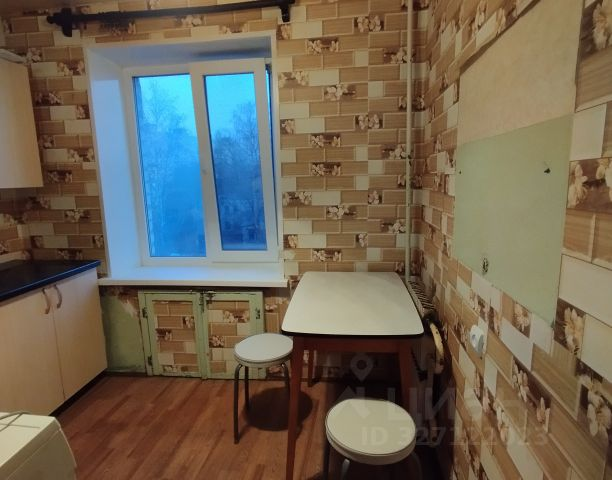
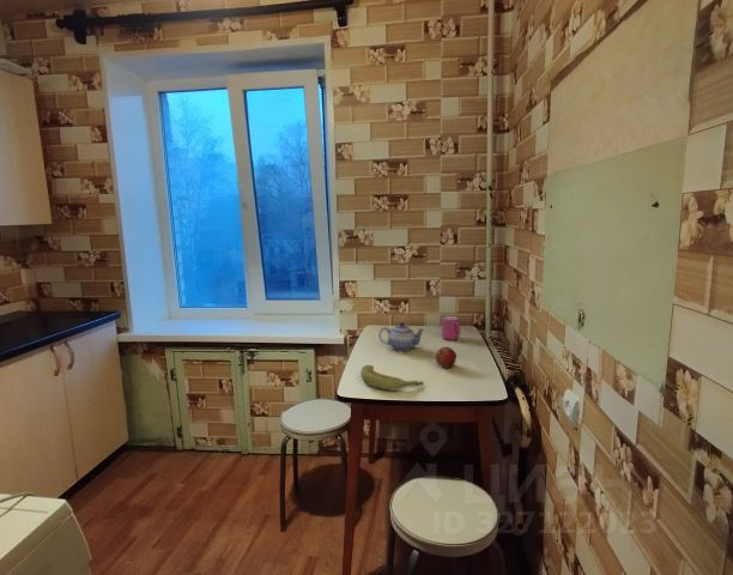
+ fruit [434,345,458,369]
+ mug [441,315,462,341]
+ banana [361,364,425,392]
+ teapot [377,321,425,352]
